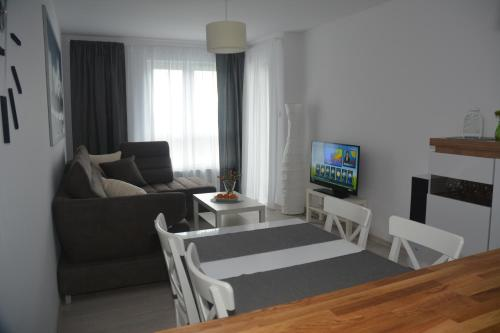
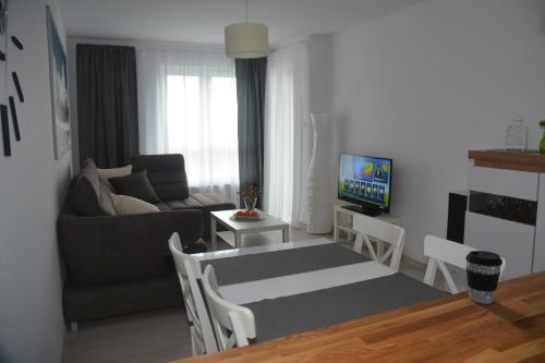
+ coffee cup [464,250,504,305]
